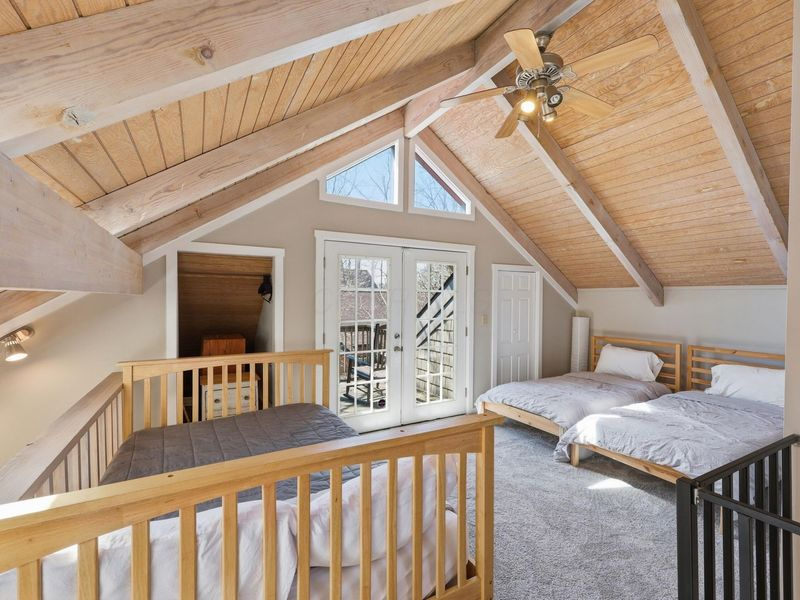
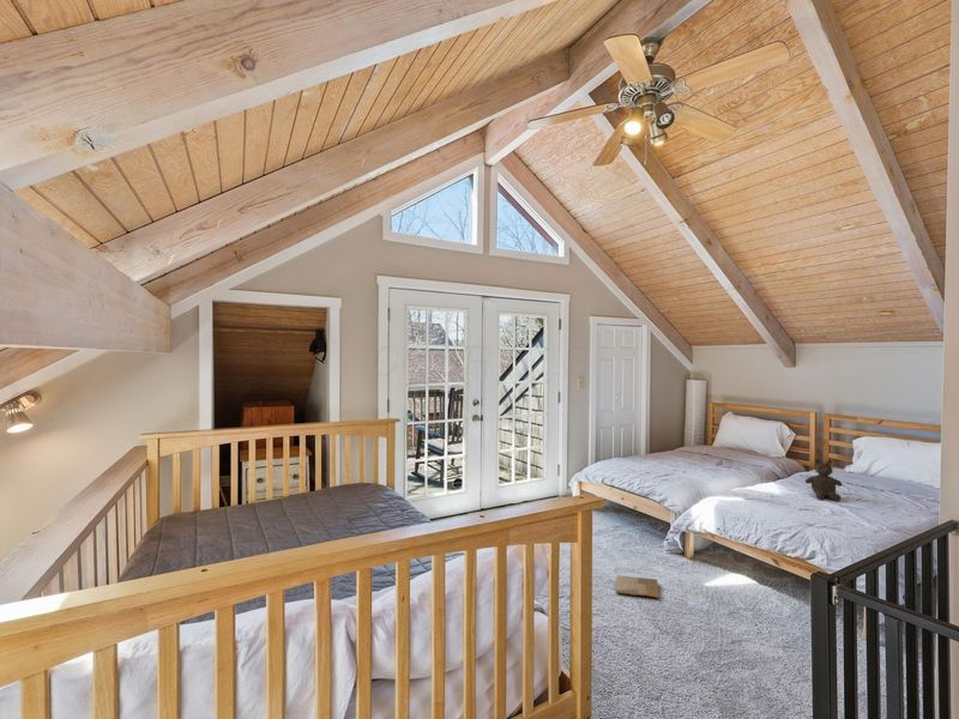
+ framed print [615,574,661,599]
+ teddy bear [804,458,844,502]
